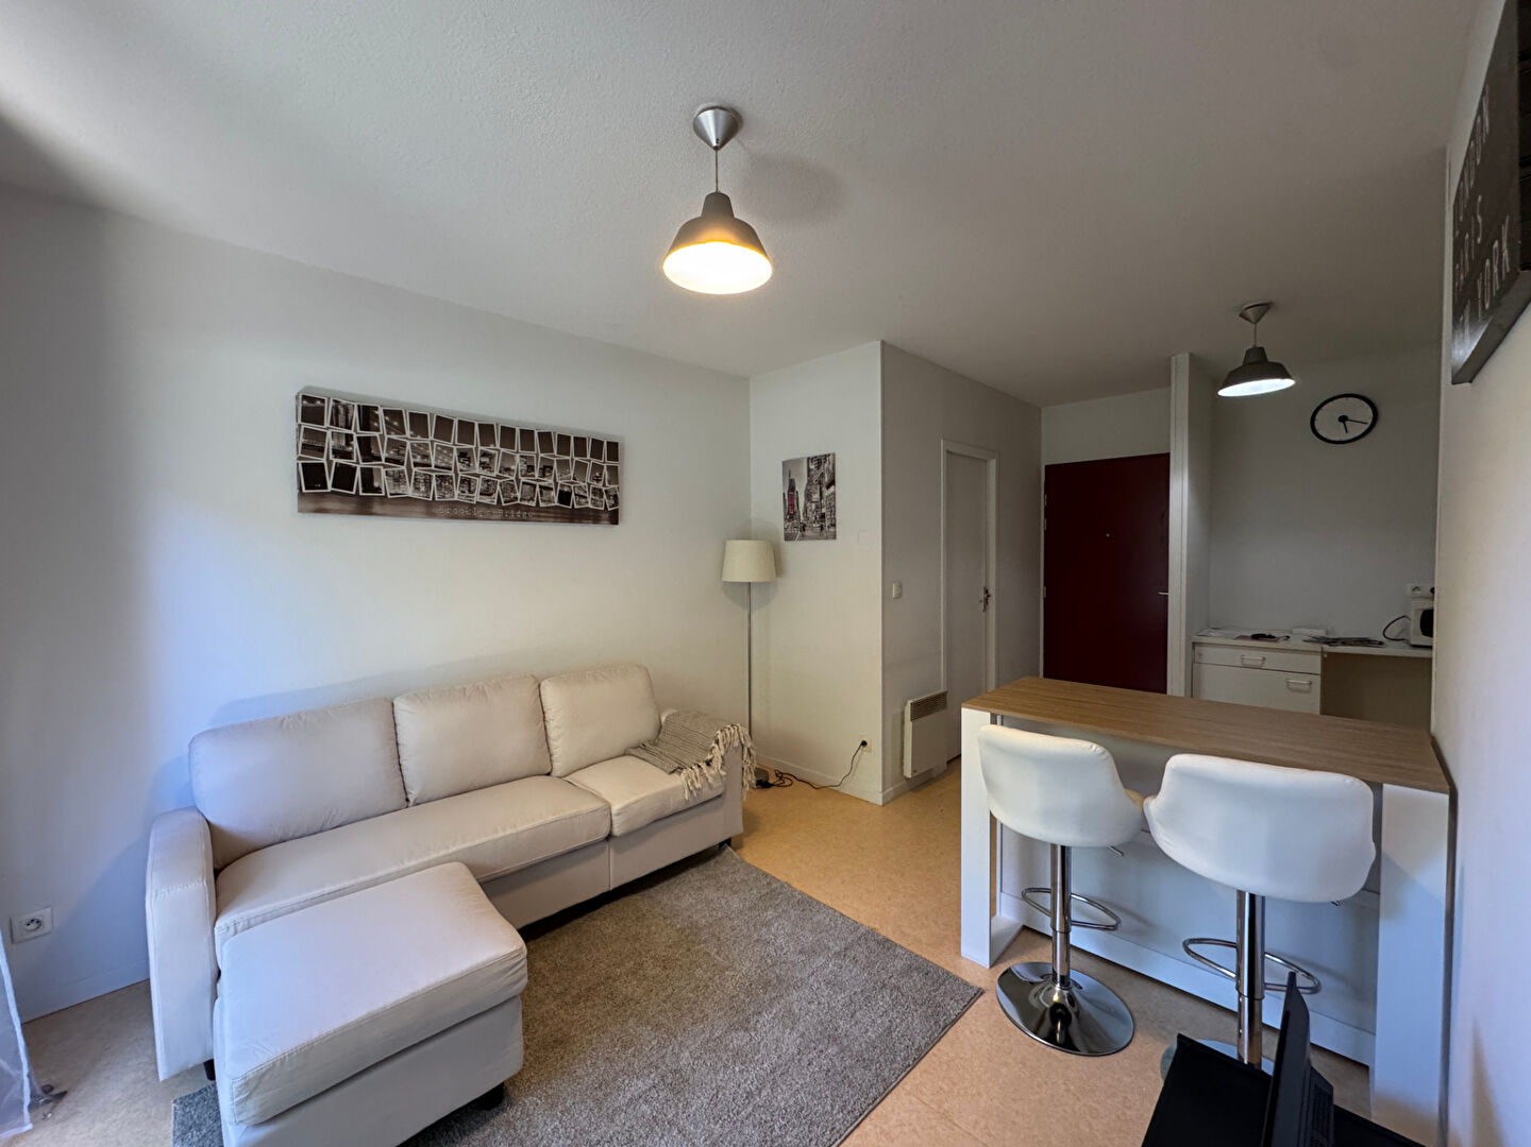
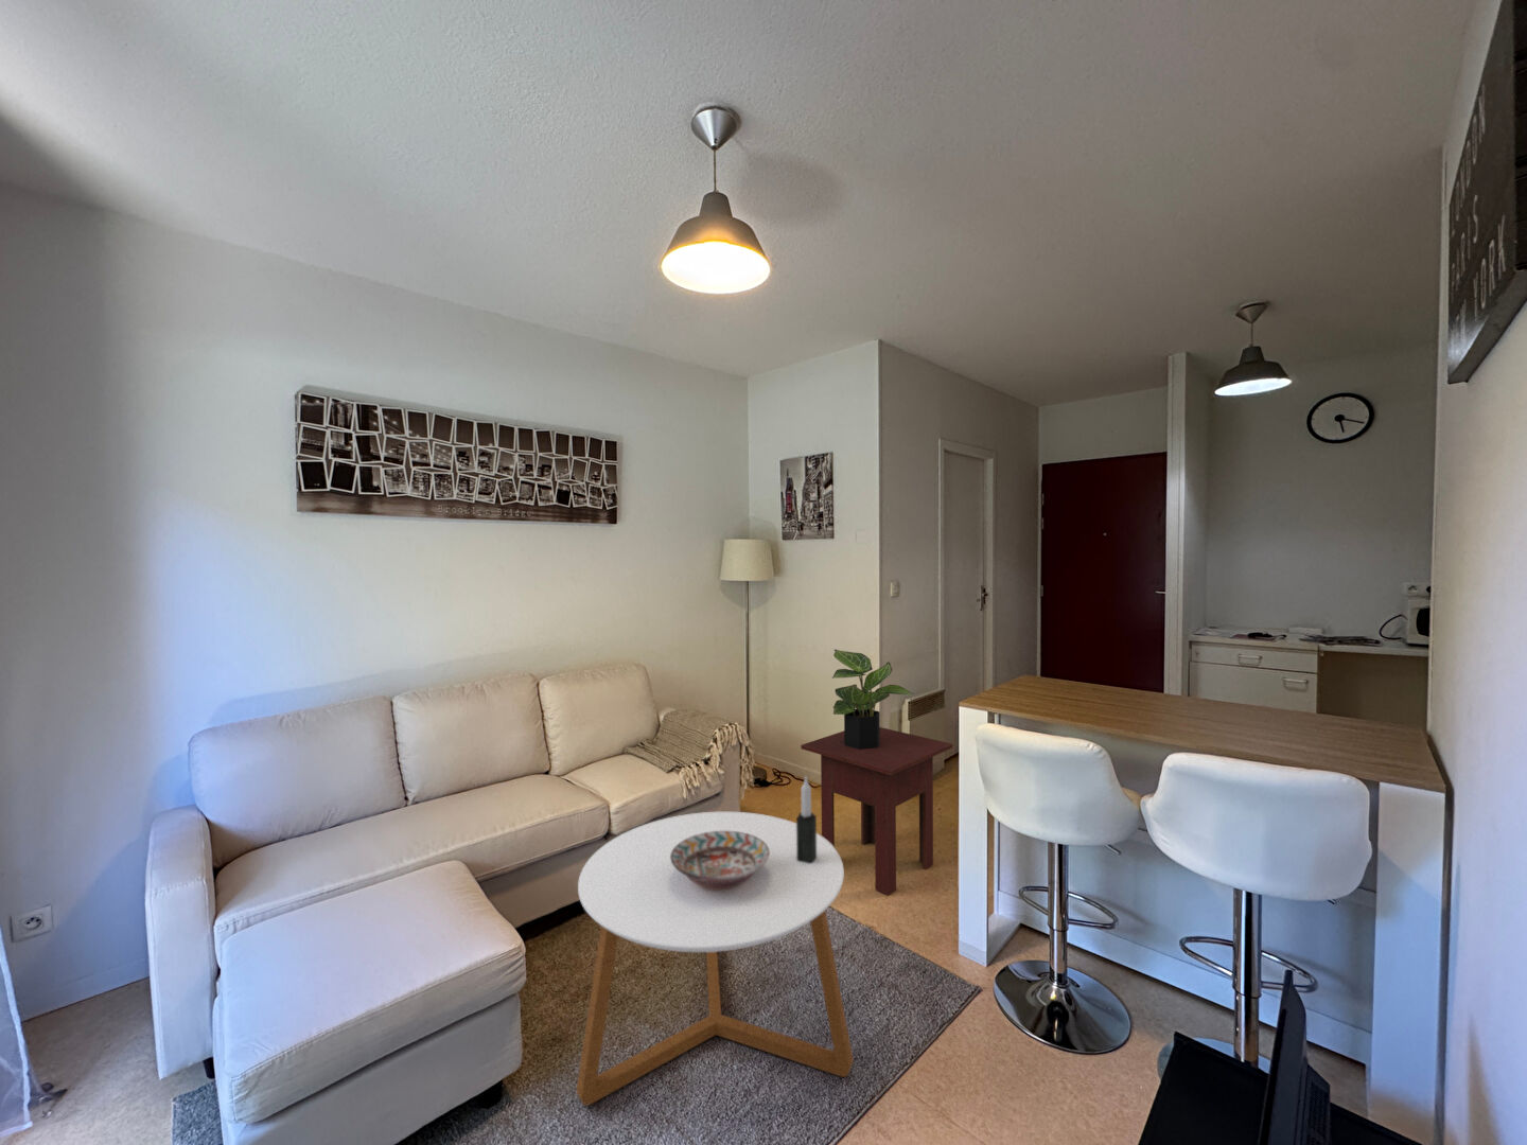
+ side table [800,726,953,896]
+ coffee table [575,811,855,1107]
+ candle [795,775,818,864]
+ potted plant [831,648,915,749]
+ decorative bowl [670,831,770,890]
